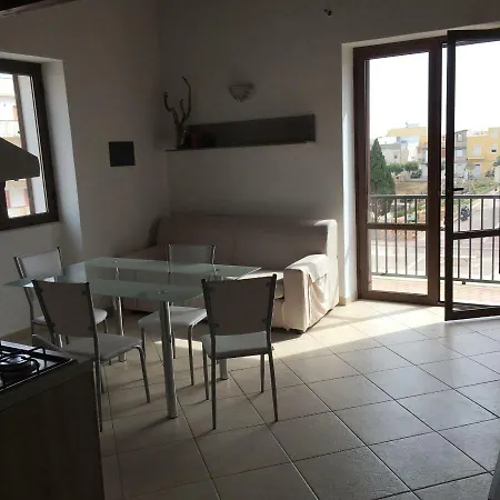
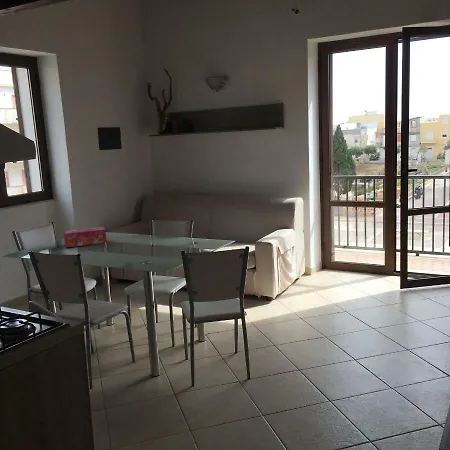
+ tissue box [62,226,108,248]
